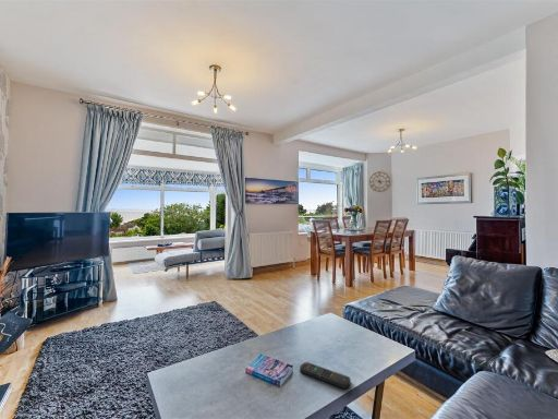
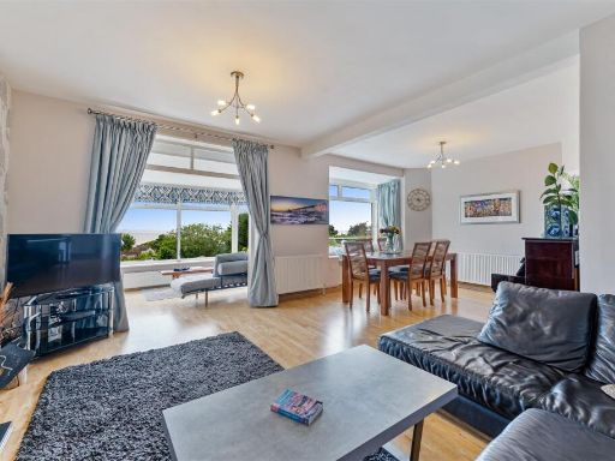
- remote control [299,361,352,390]
